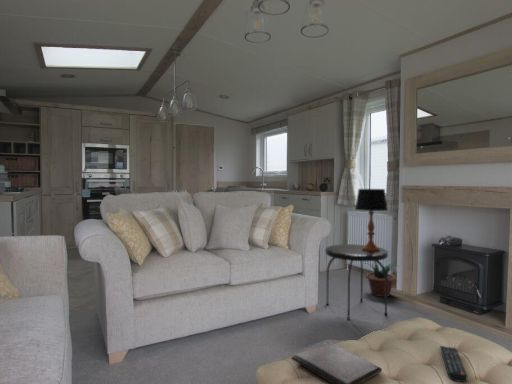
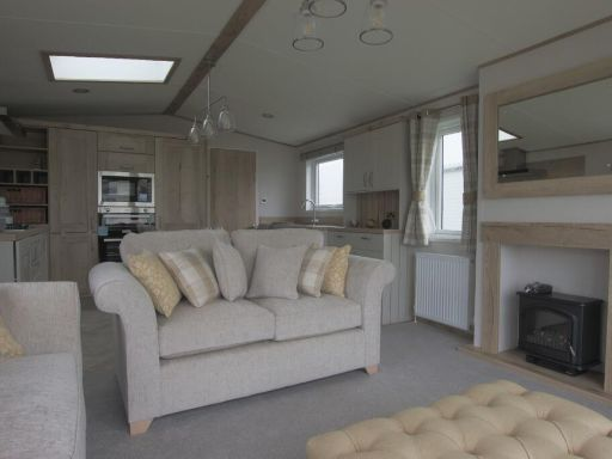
- book [290,341,383,384]
- remote control [439,345,468,383]
- table lamp [354,188,389,251]
- side table [324,243,389,321]
- potted plant [363,261,400,298]
